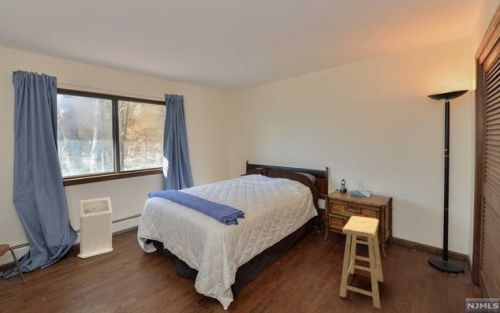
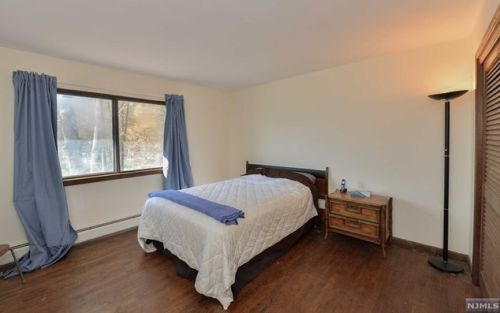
- stool [339,215,384,310]
- lectern [76,196,114,259]
